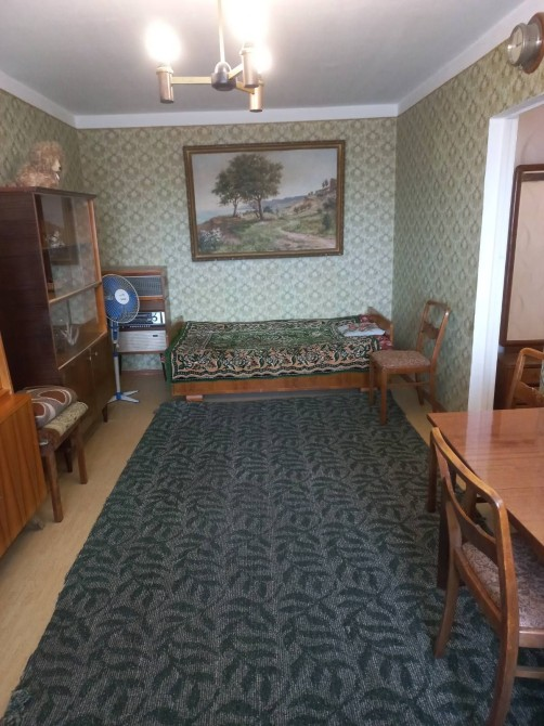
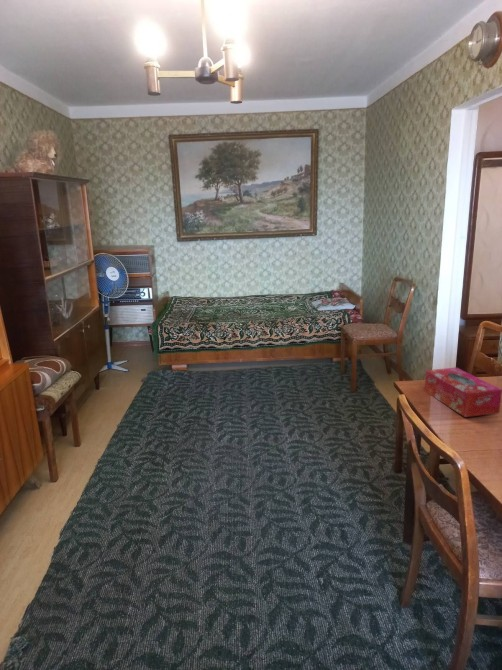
+ tissue box [424,366,502,418]
